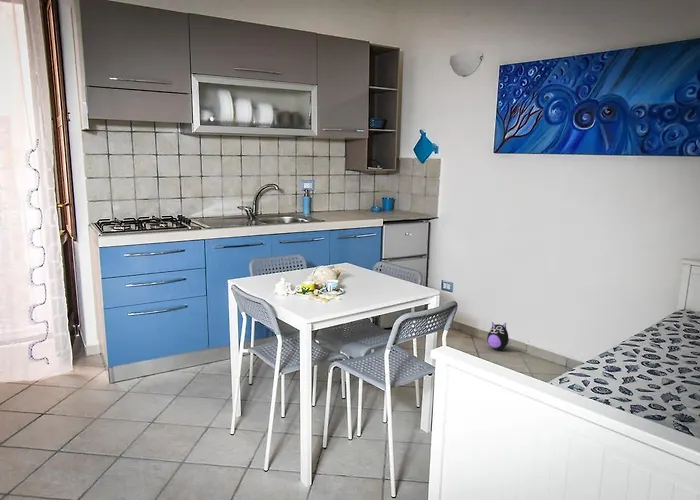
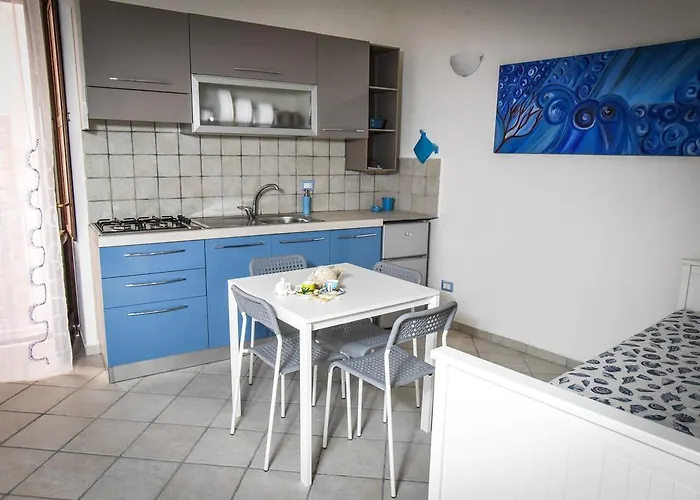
- plush toy [486,321,513,351]
